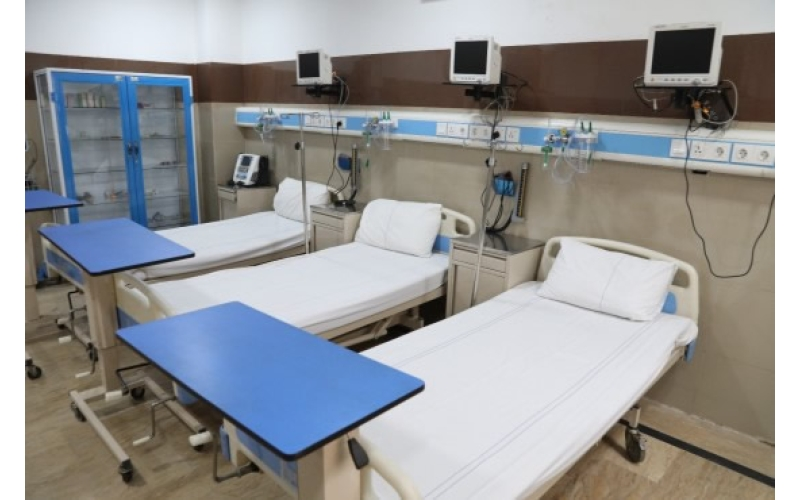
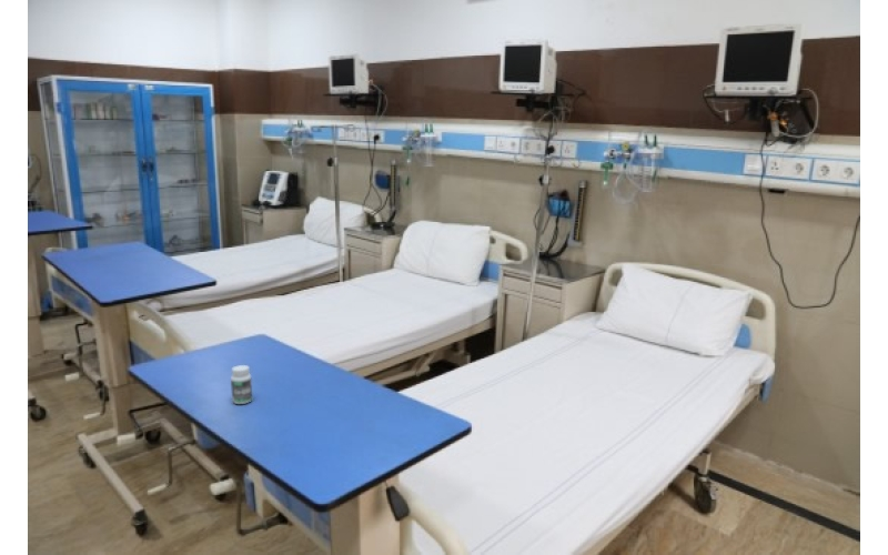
+ pill bottle [230,364,253,405]
